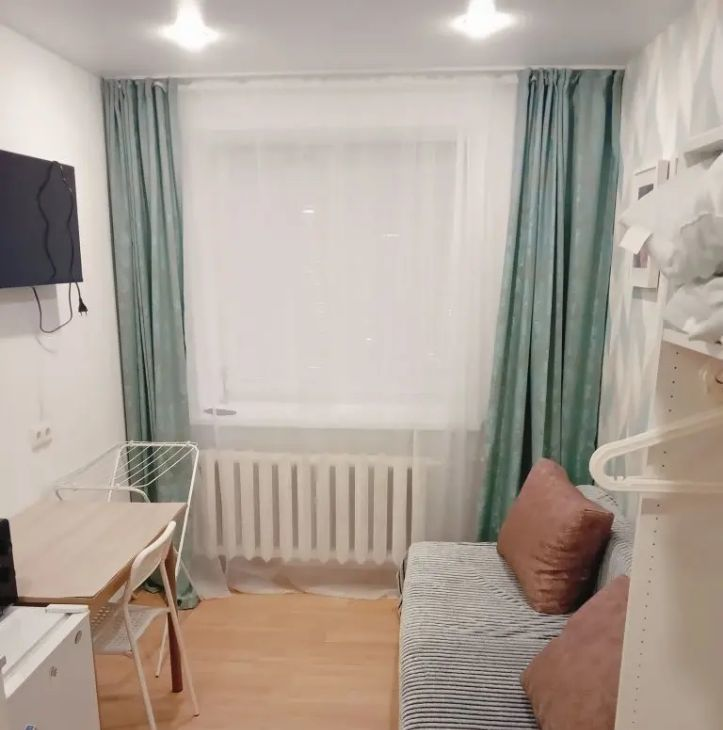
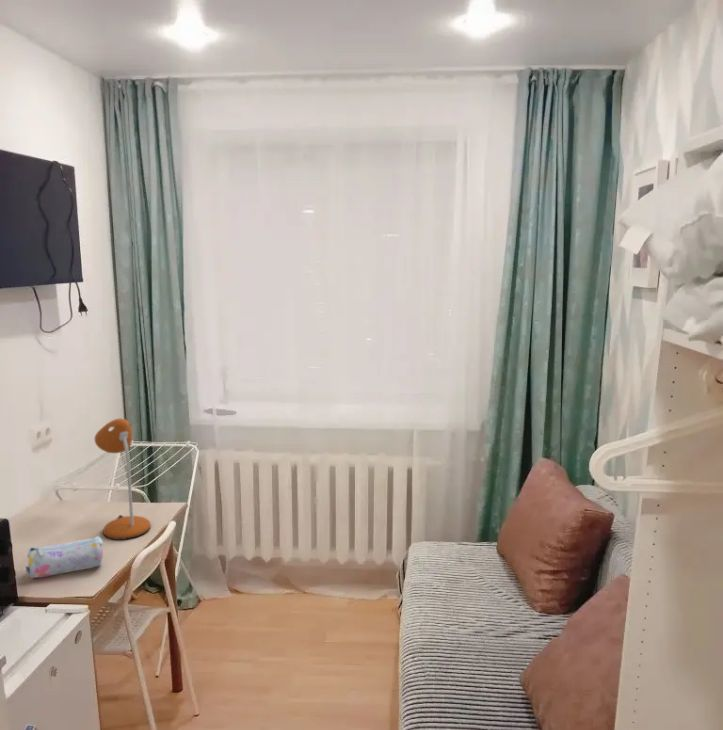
+ pencil case [25,536,104,579]
+ desk lamp [94,417,152,541]
